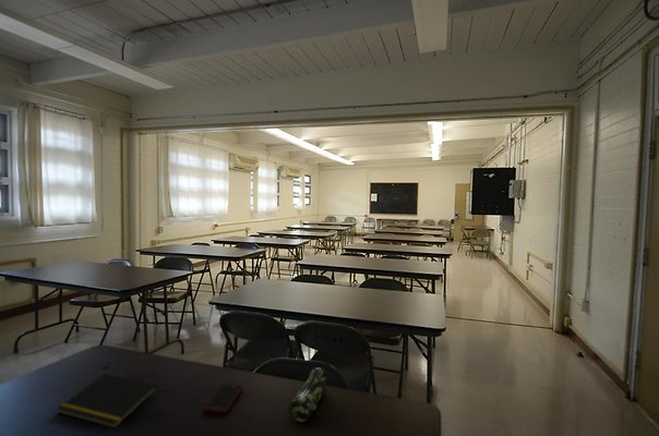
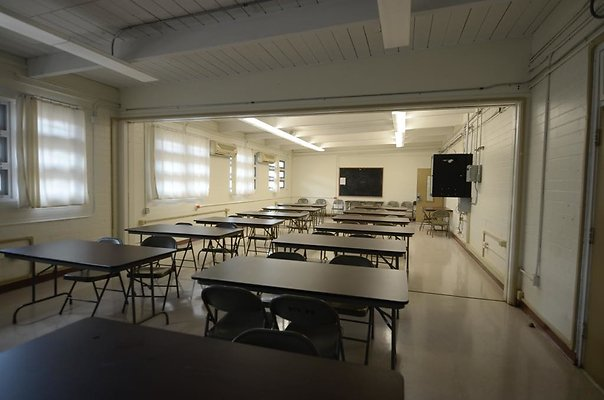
- pencil case [288,366,330,424]
- cell phone [203,384,243,414]
- notepad [56,373,159,429]
